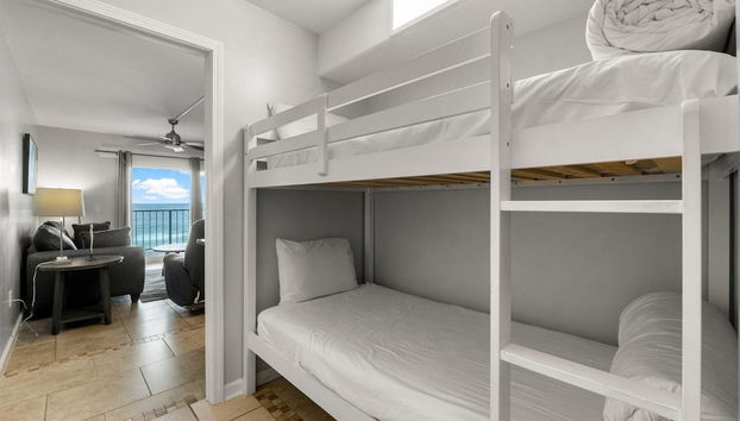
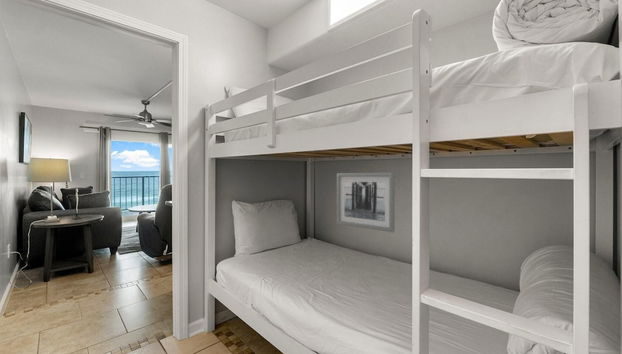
+ wall art [336,172,396,233]
